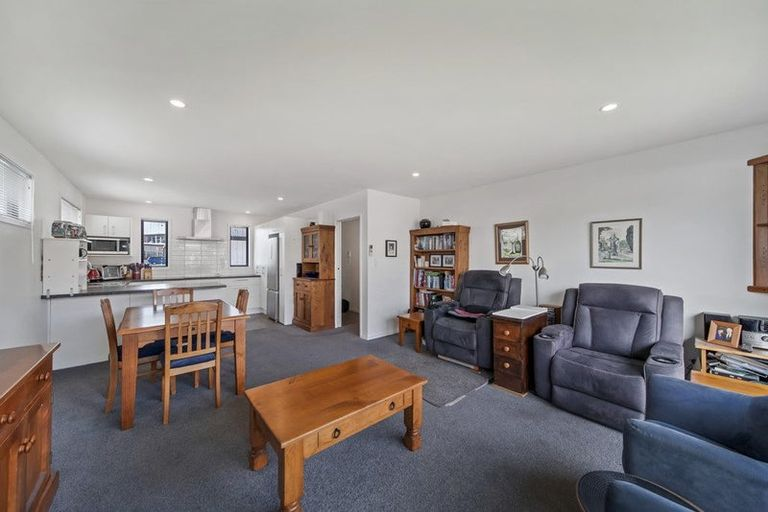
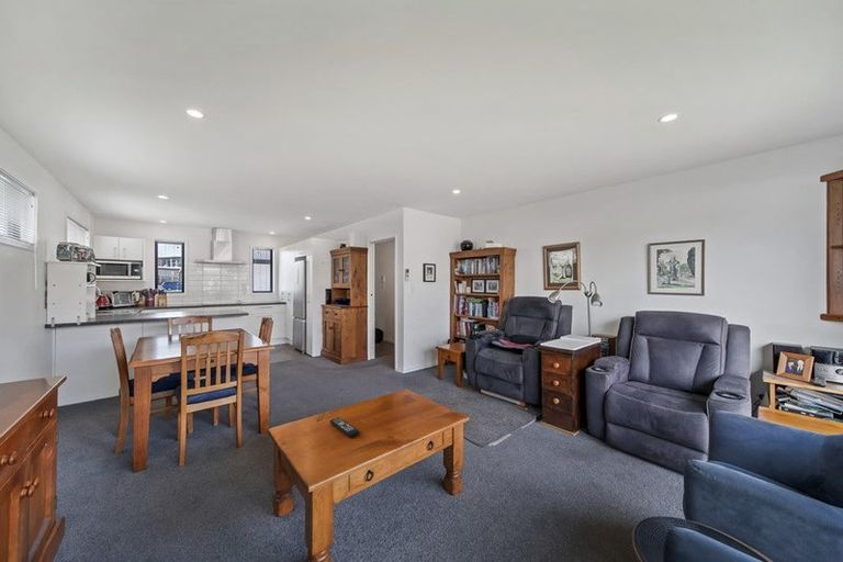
+ remote control [329,416,360,438]
